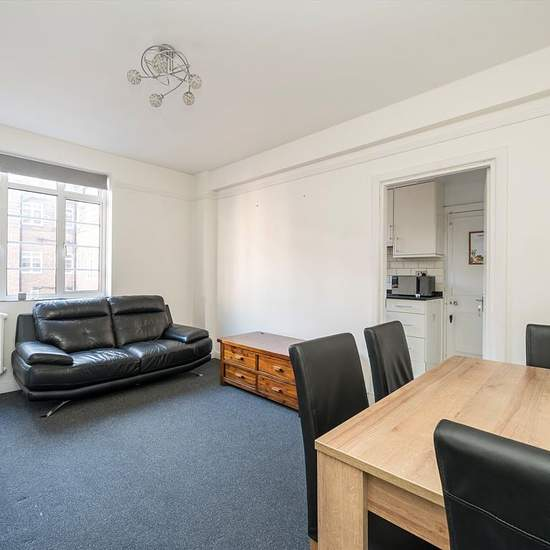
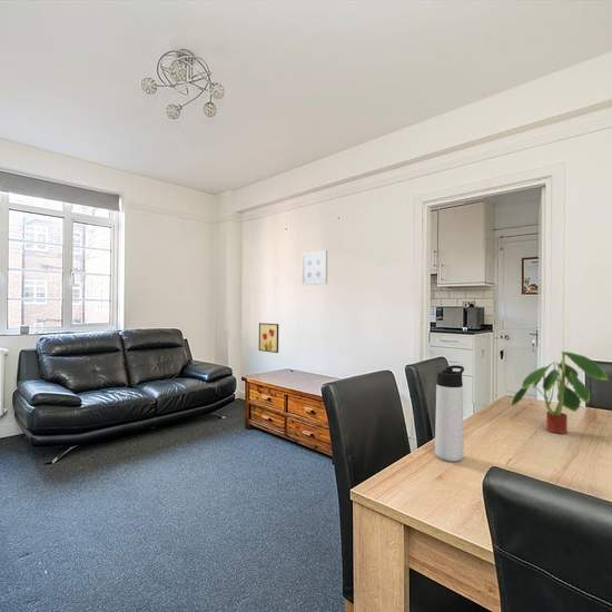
+ wall art [300,249,328,286]
+ thermos bottle [434,364,465,463]
+ plant [511,351,610,435]
+ wall art [258,322,279,354]
